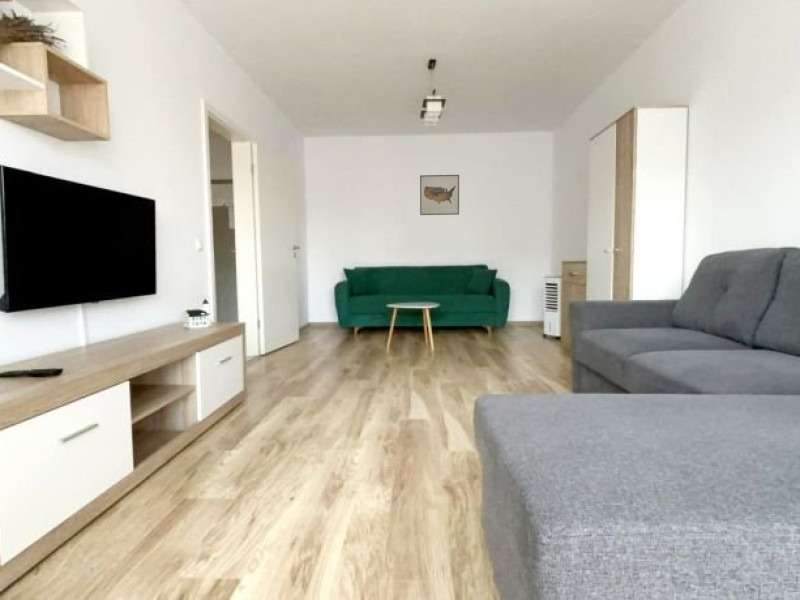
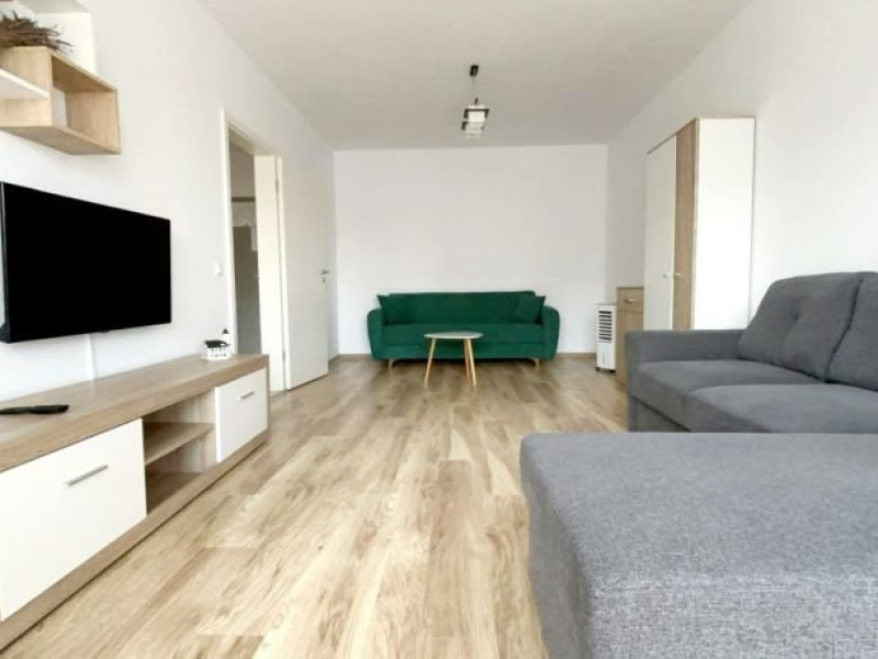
- wall art [419,174,460,216]
